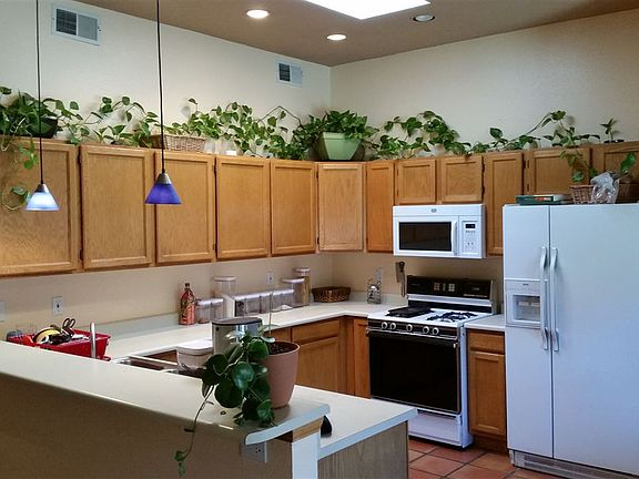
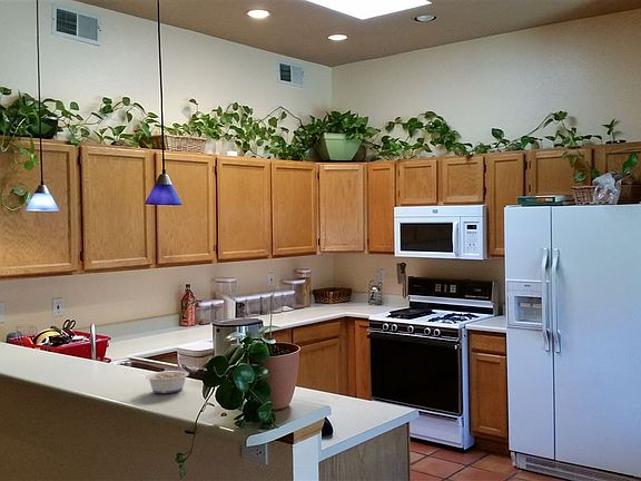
+ legume [136,370,190,394]
